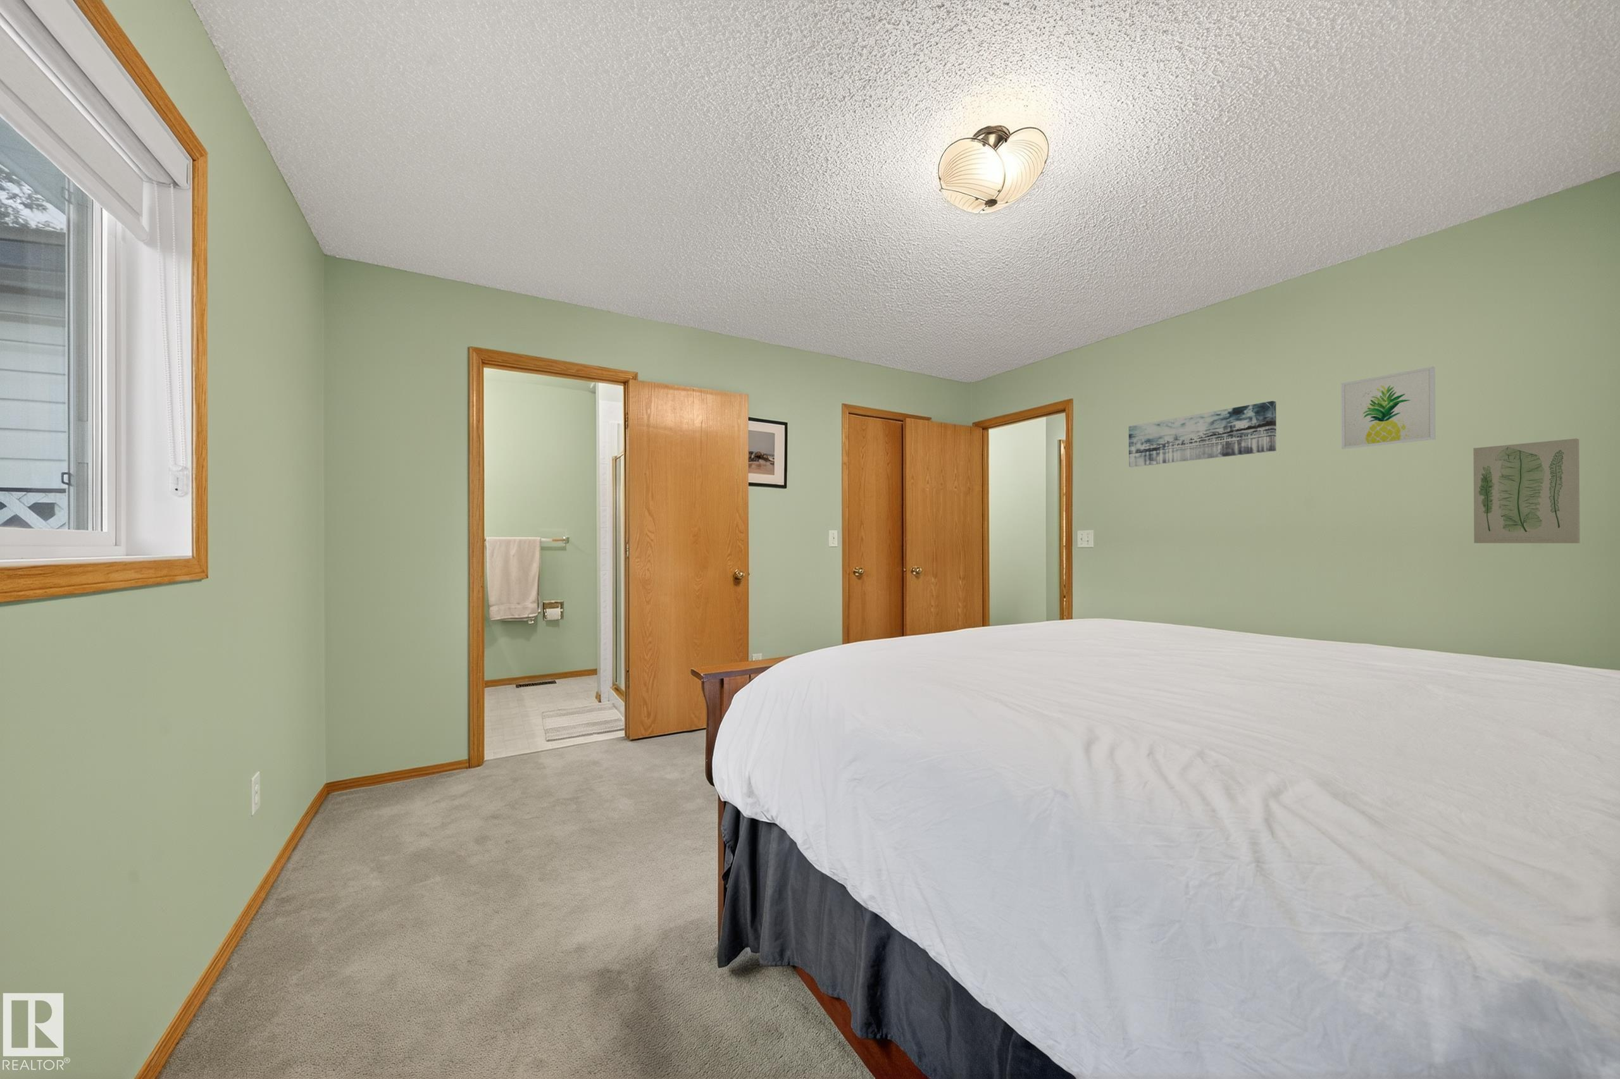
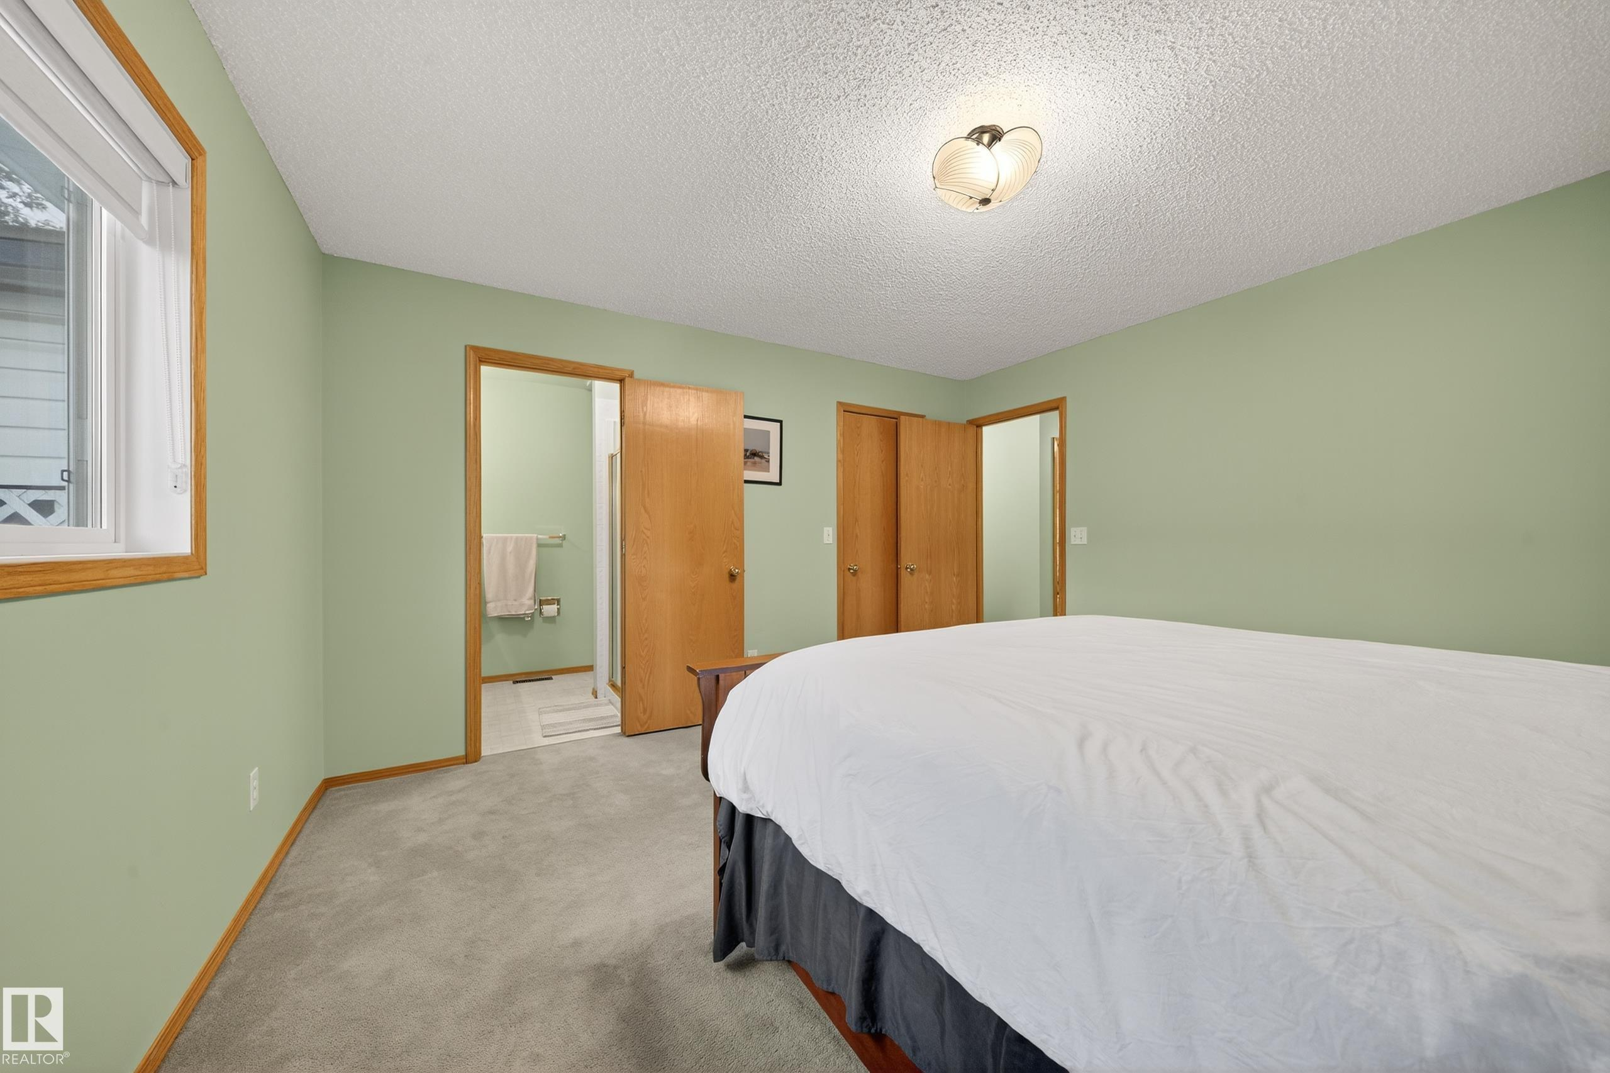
- wall art [1341,366,1436,449]
- wall art [1473,437,1580,544]
- wall art [1129,400,1277,468]
